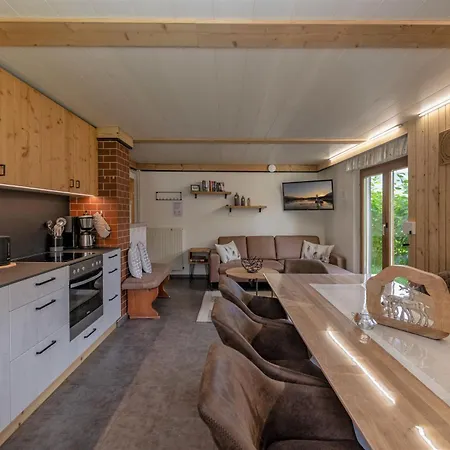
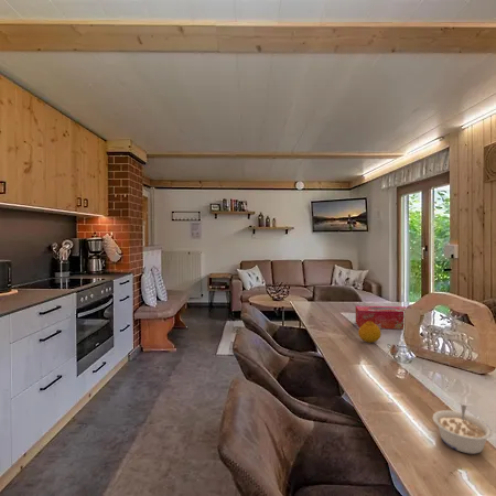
+ tissue box [355,305,407,331]
+ fruit [357,321,382,344]
+ legume [431,403,494,455]
